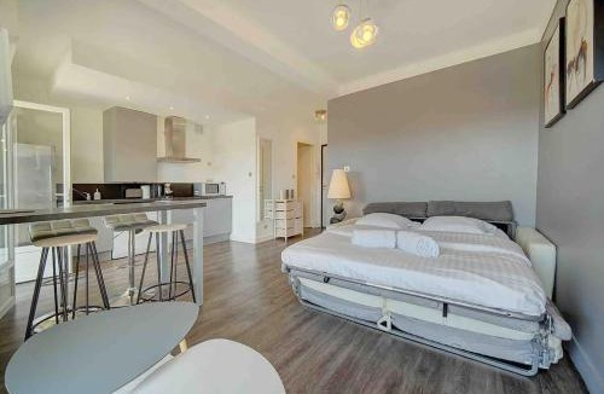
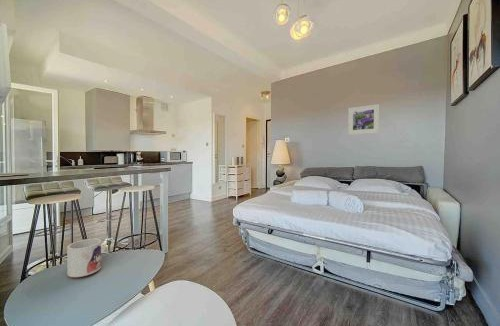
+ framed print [347,103,380,136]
+ mug [66,237,102,278]
